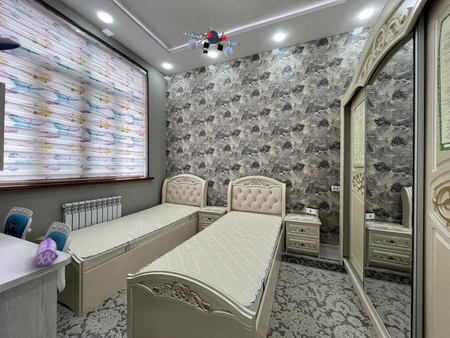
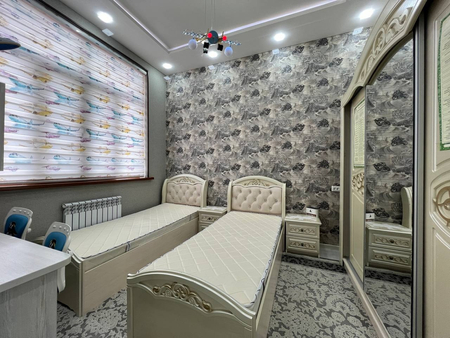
- pencil case [34,237,59,267]
